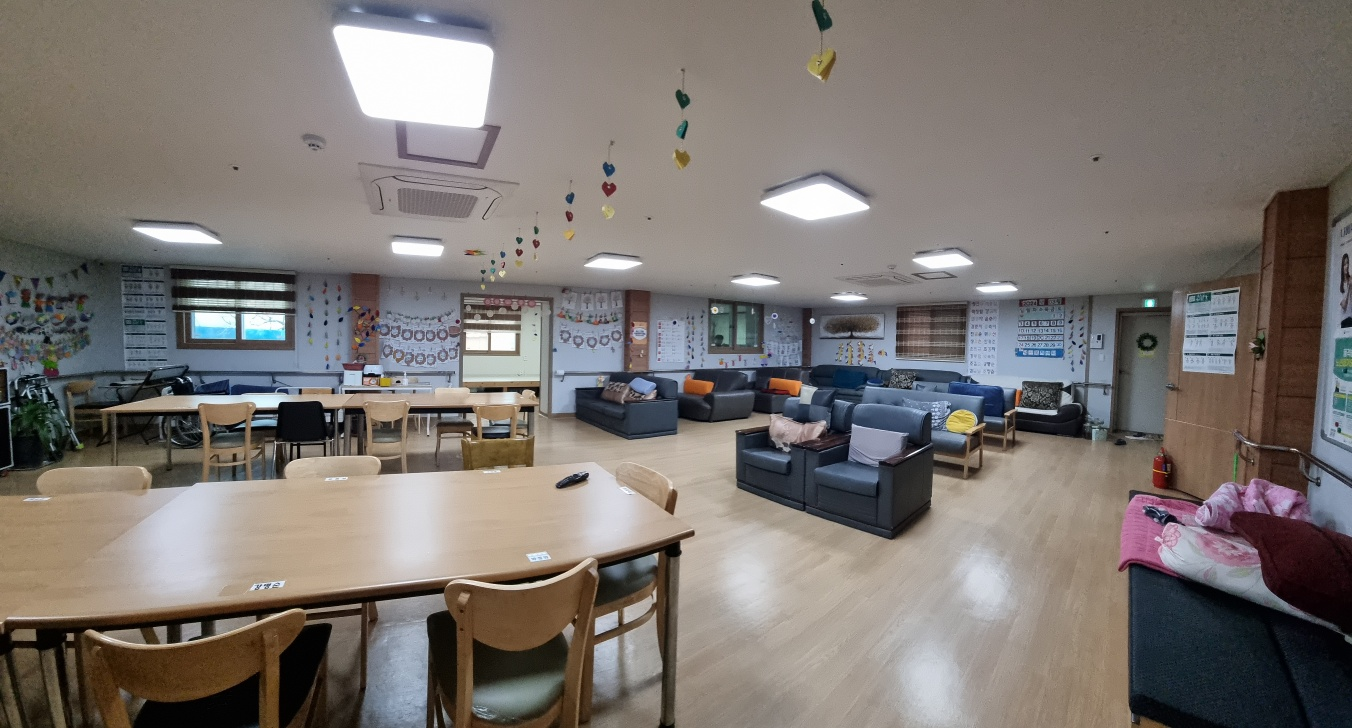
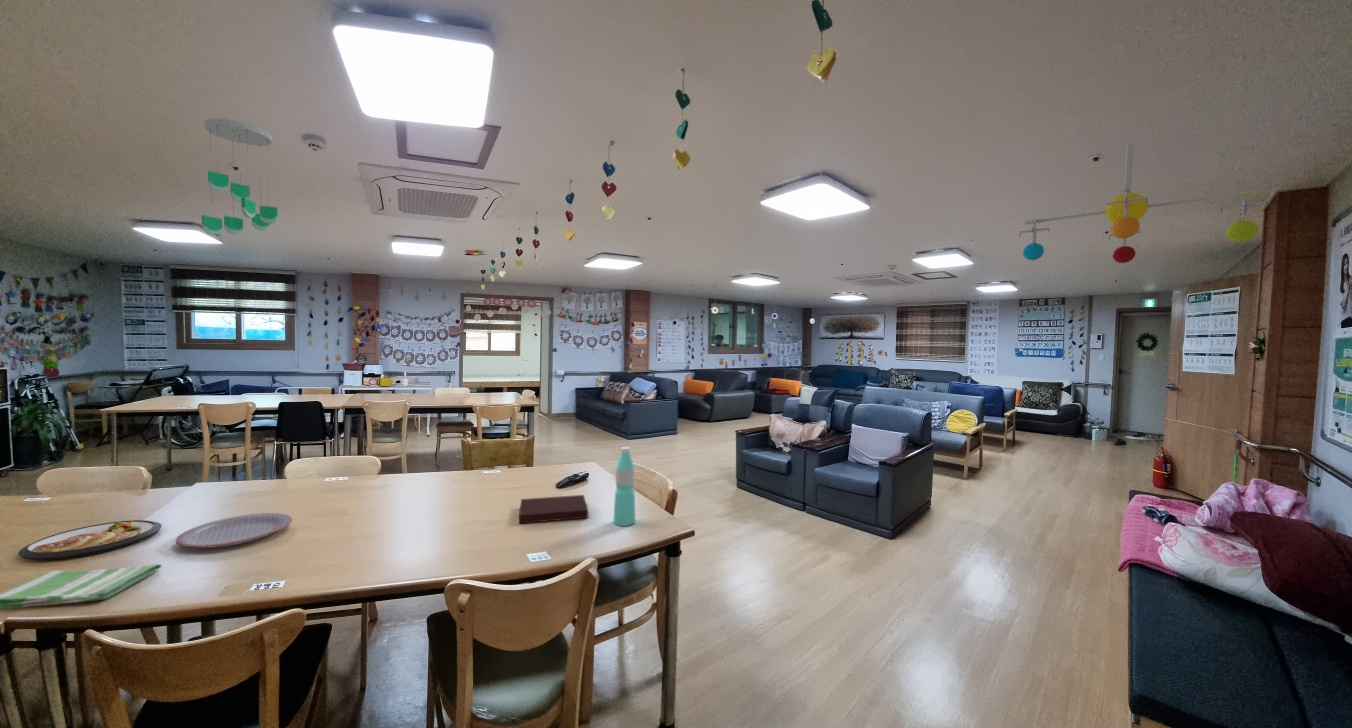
+ notebook [518,494,589,525]
+ ceiling mobile [201,117,279,236]
+ dish [17,519,163,561]
+ plate [174,512,293,549]
+ dish towel [0,563,163,611]
+ water bottle [612,446,637,527]
+ mobile [1018,143,1268,264]
